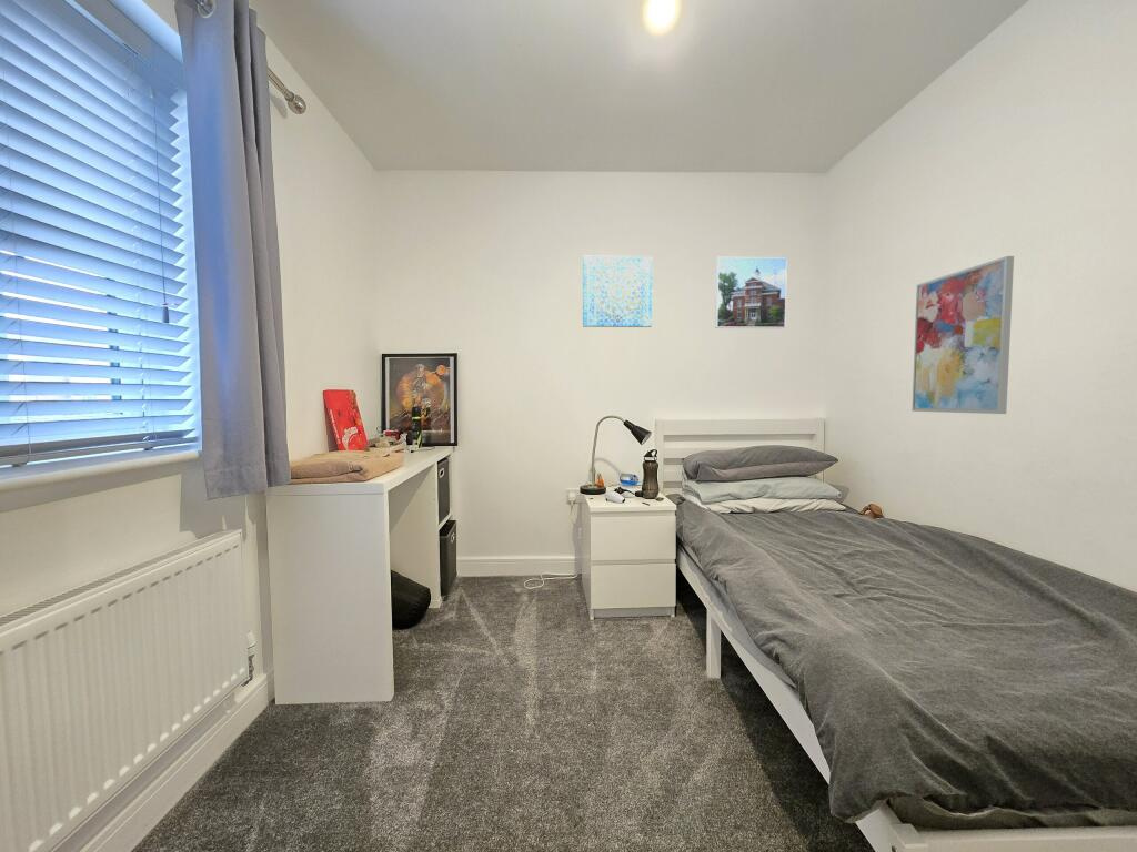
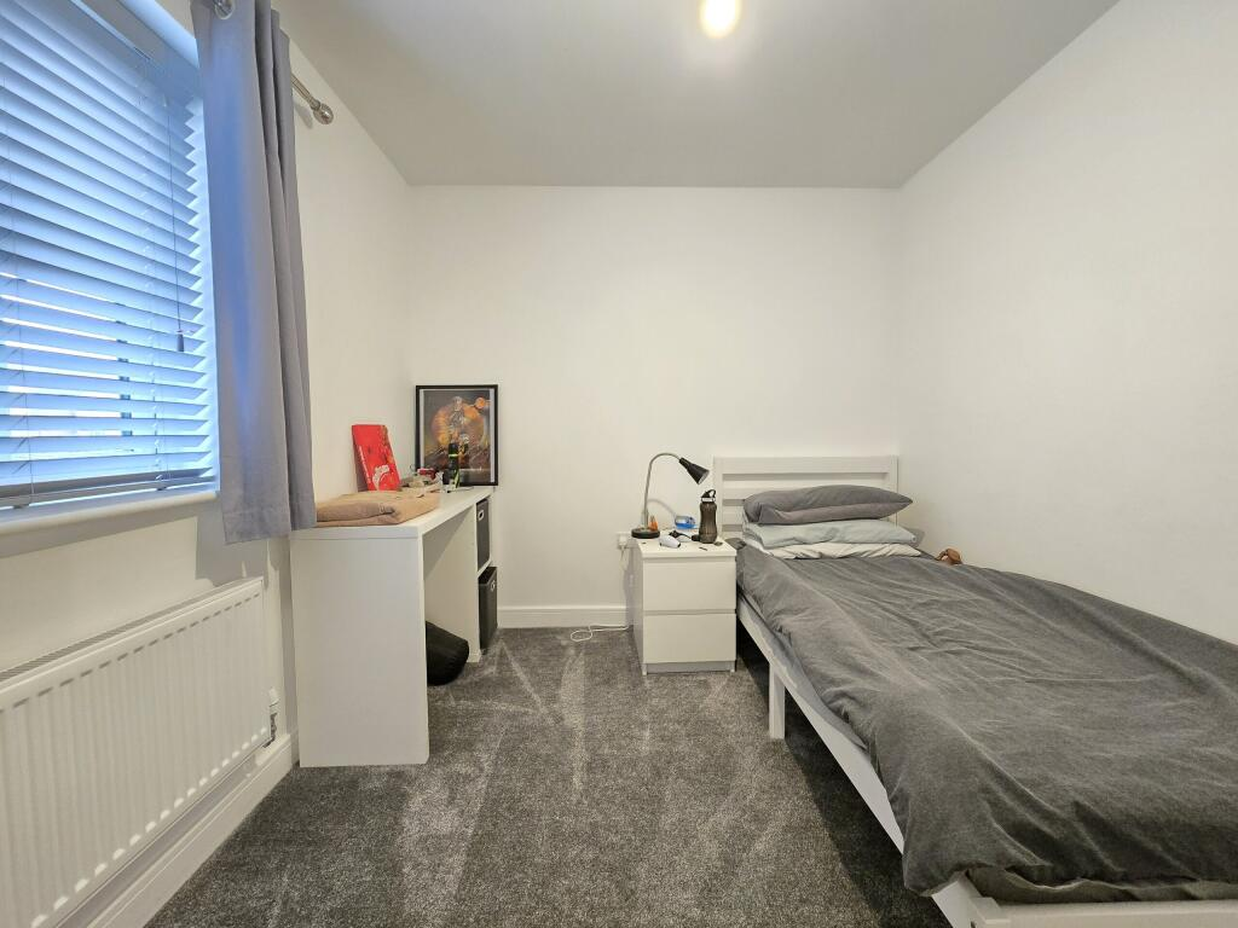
- wall art [582,255,654,328]
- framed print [714,256,788,329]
- wall art [910,255,1015,415]
